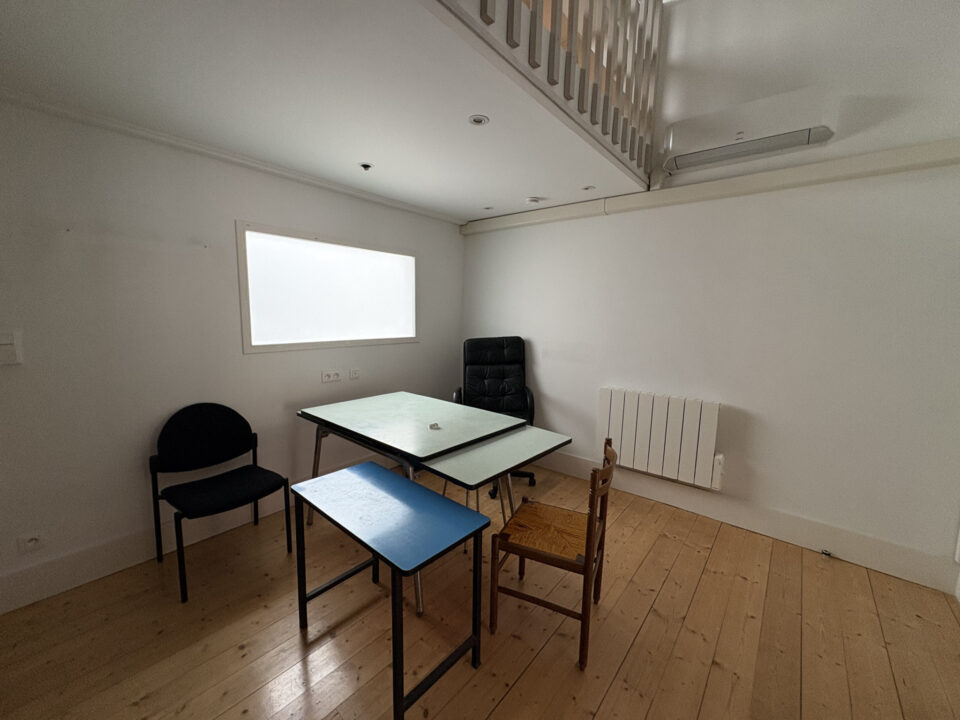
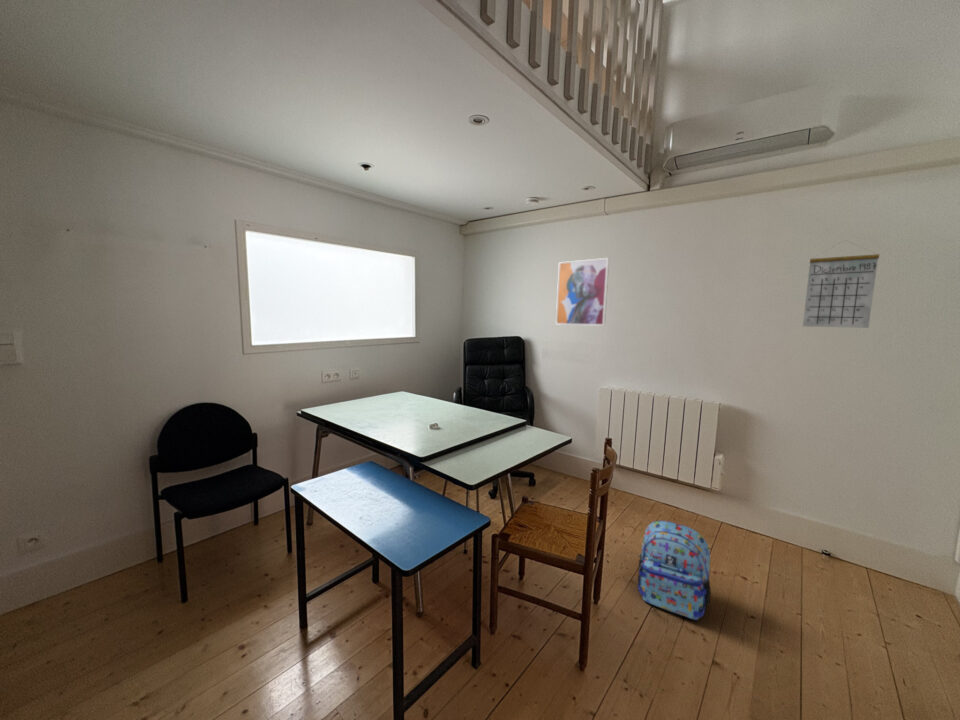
+ wall art [555,257,610,327]
+ calendar [802,240,880,329]
+ backpack [637,520,712,621]
